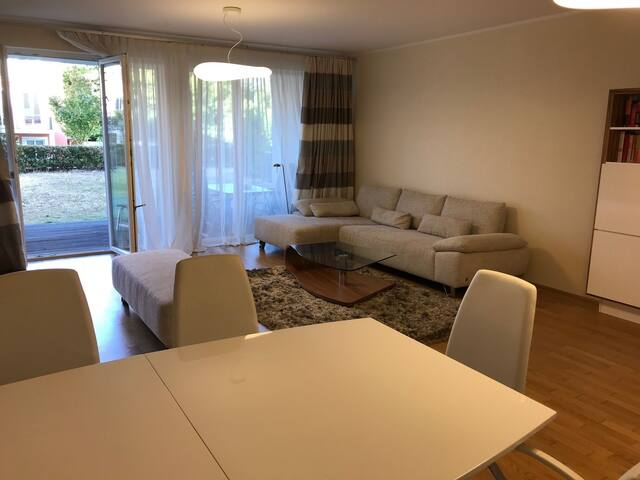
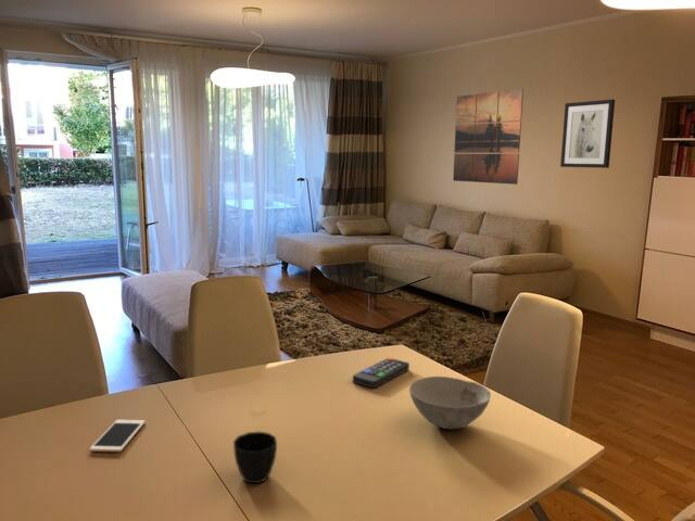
+ cup [232,431,278,484]
+ cell phone [89,419,147,453]
+ bowl [408,376,492,430]
+ remote control [352,357,410,390]
+ wall art [559,99,616,169]
+ wall art [452,88,525,186]
